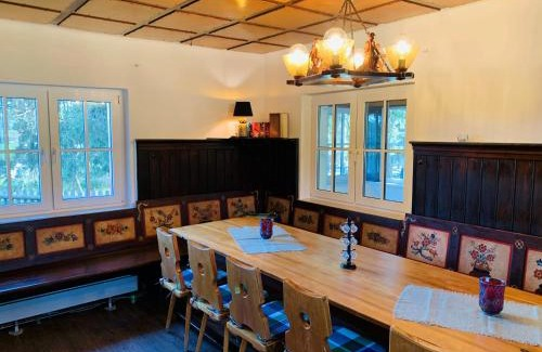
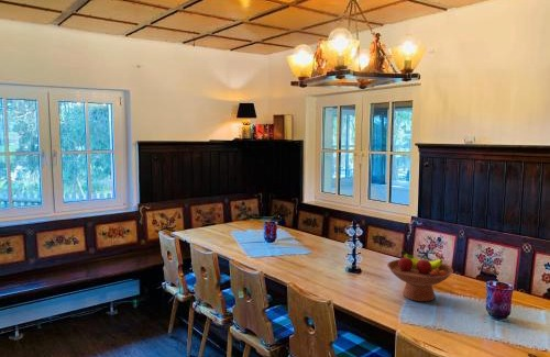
+ fruit bowl [386,249,454,302]
